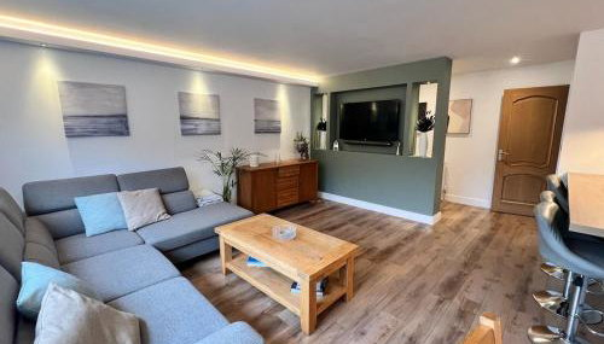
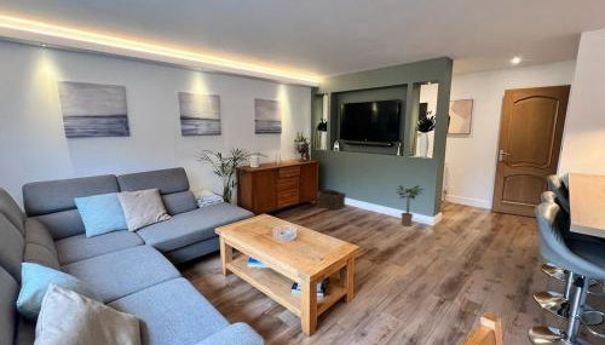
+ basket [316,188,347,211]
+ potted plant [394,184,425,228]
